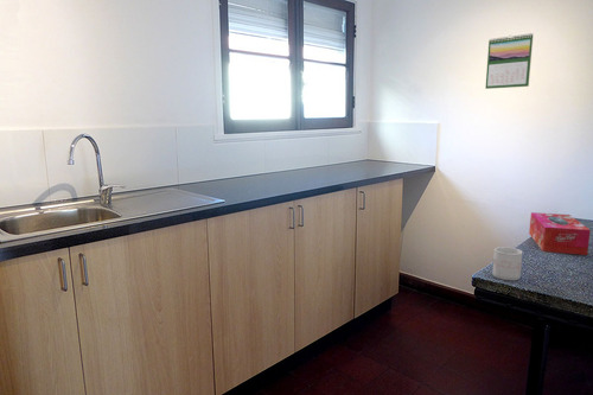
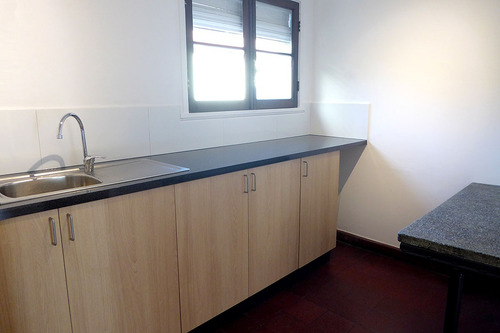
- mug [491,246,523,281]
- calendar [484,32,534,90]
- tissue box [528,211,592,256]
